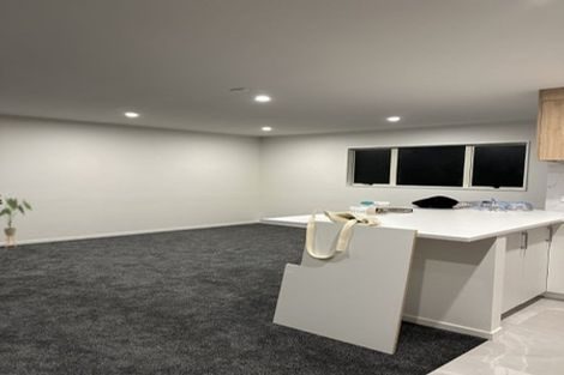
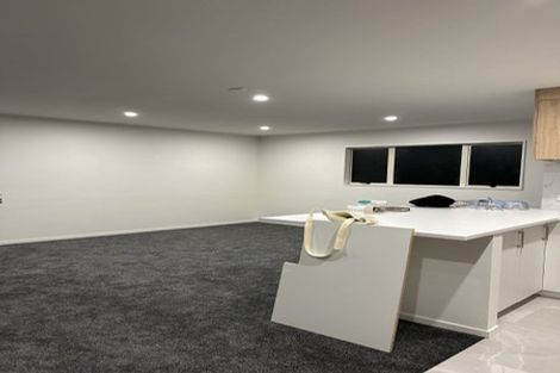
- house plant [0,196,34,249]
